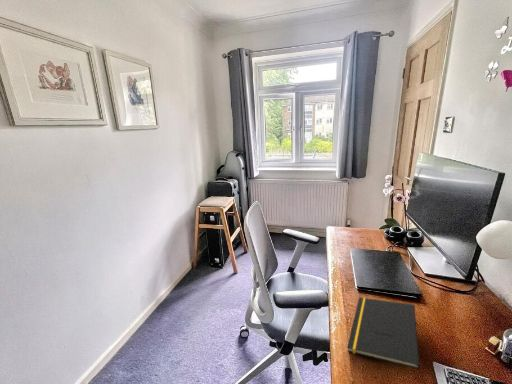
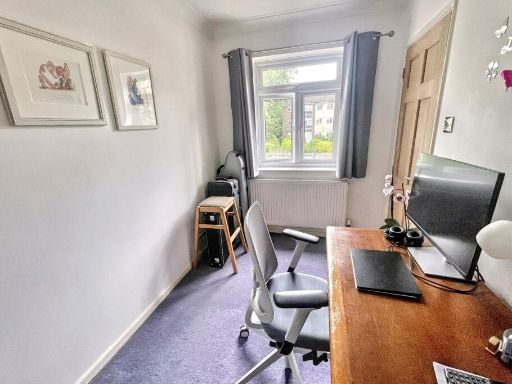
- notepad [346,297,421,370]
